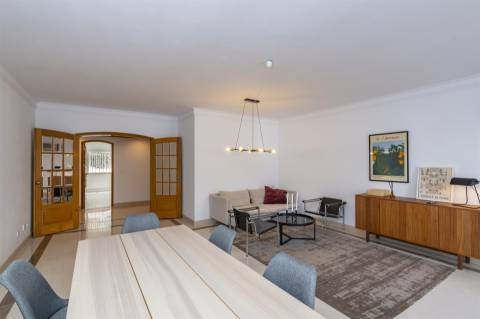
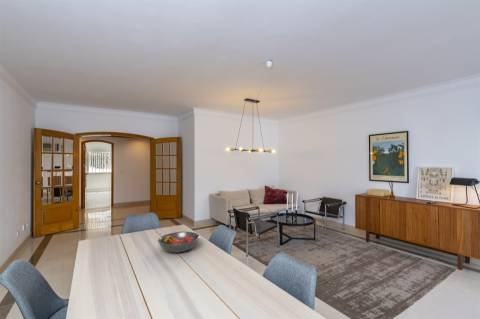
+ fruit bowl [157,231,201,254]
